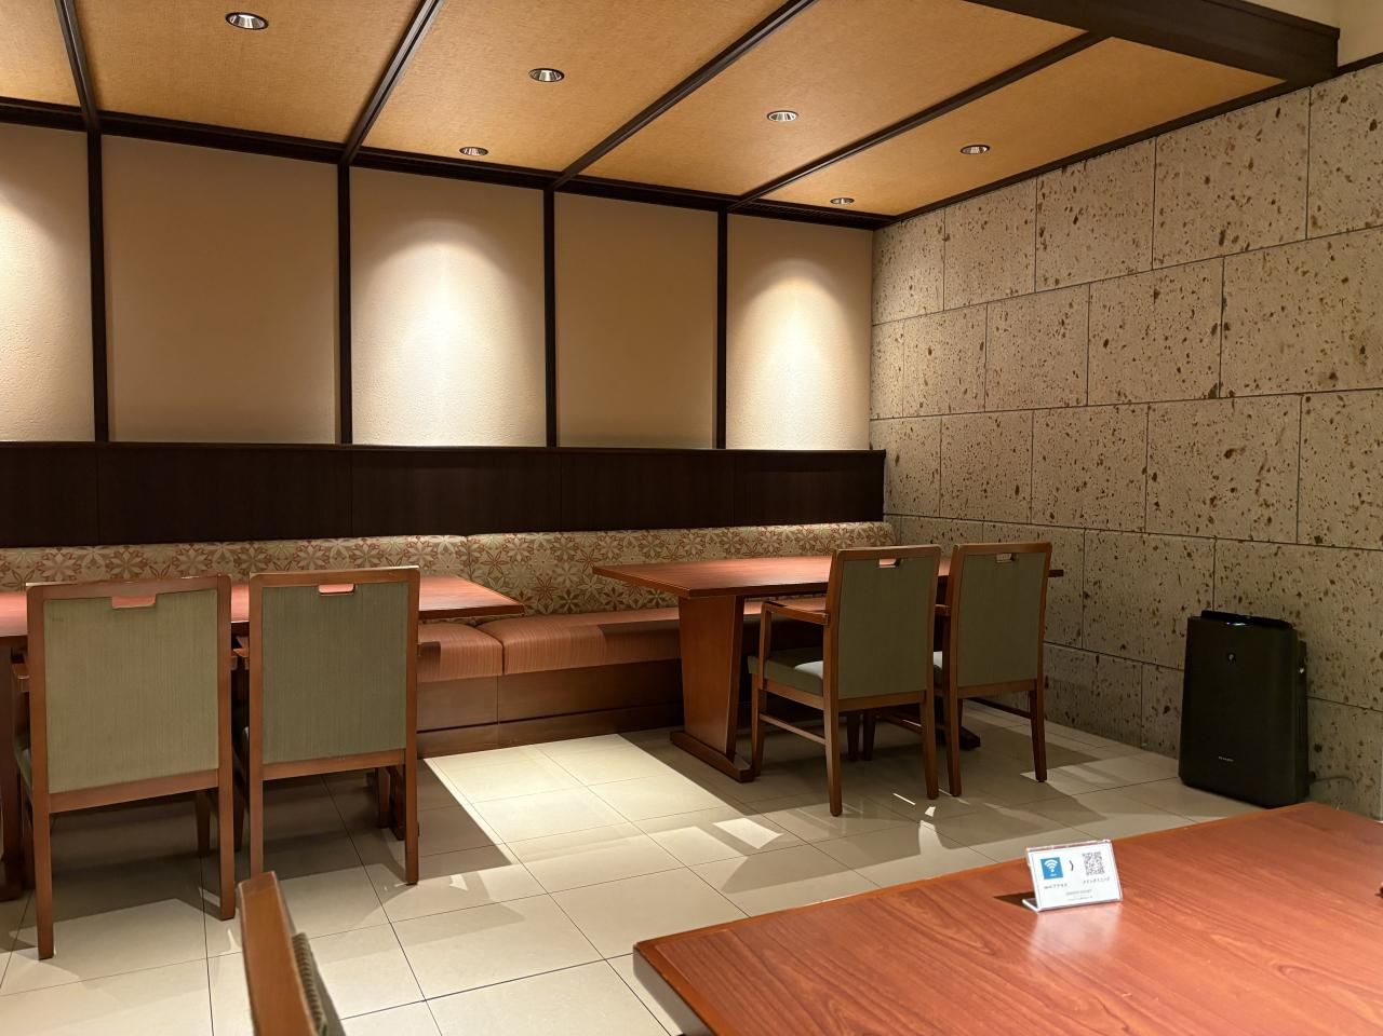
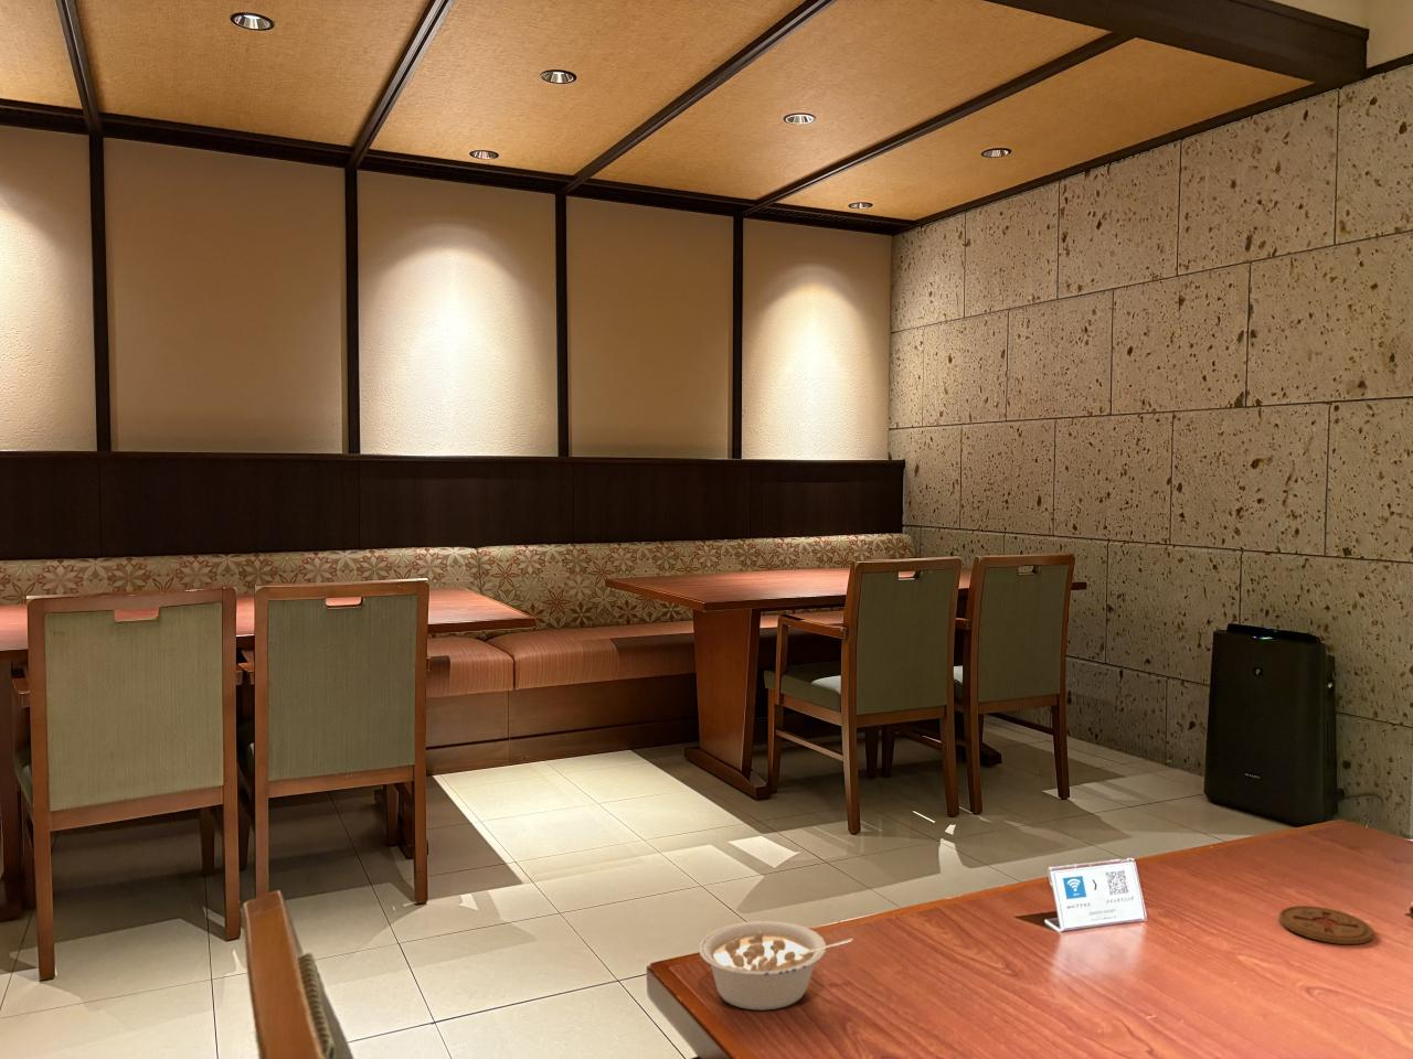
+ legume [698,920,854,1011]
+ coaster [1278,904,1374,946]
